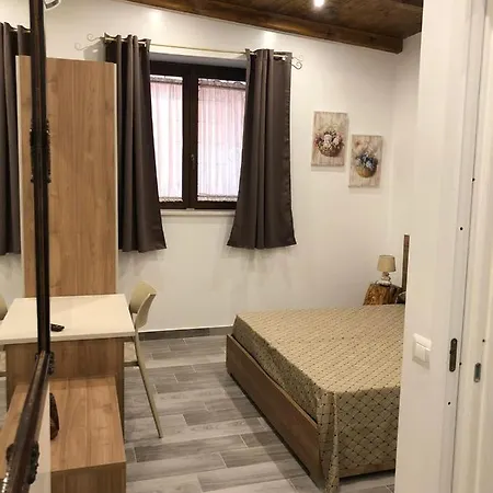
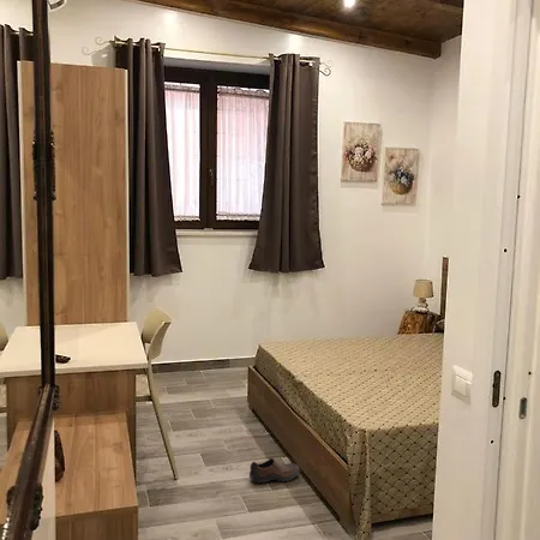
+ shoe [248,457,300,484]
